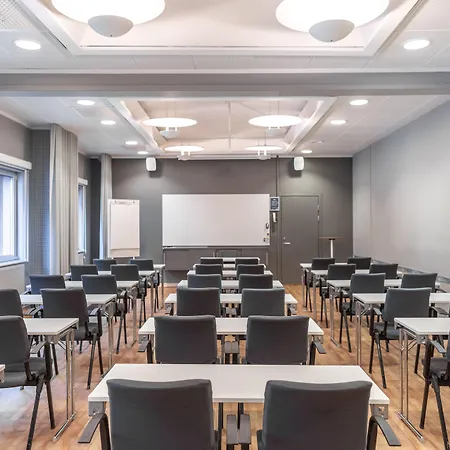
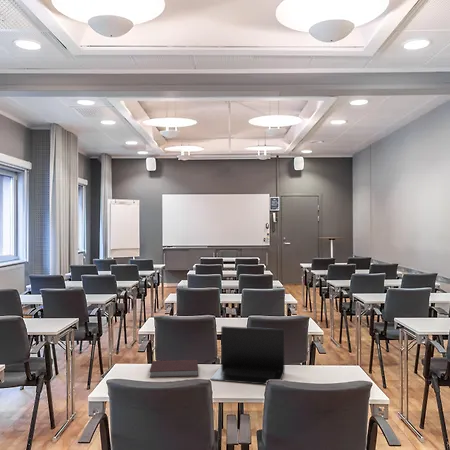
+ laptop [210,325,286,385]
+ notebook [149,359,199,378]
